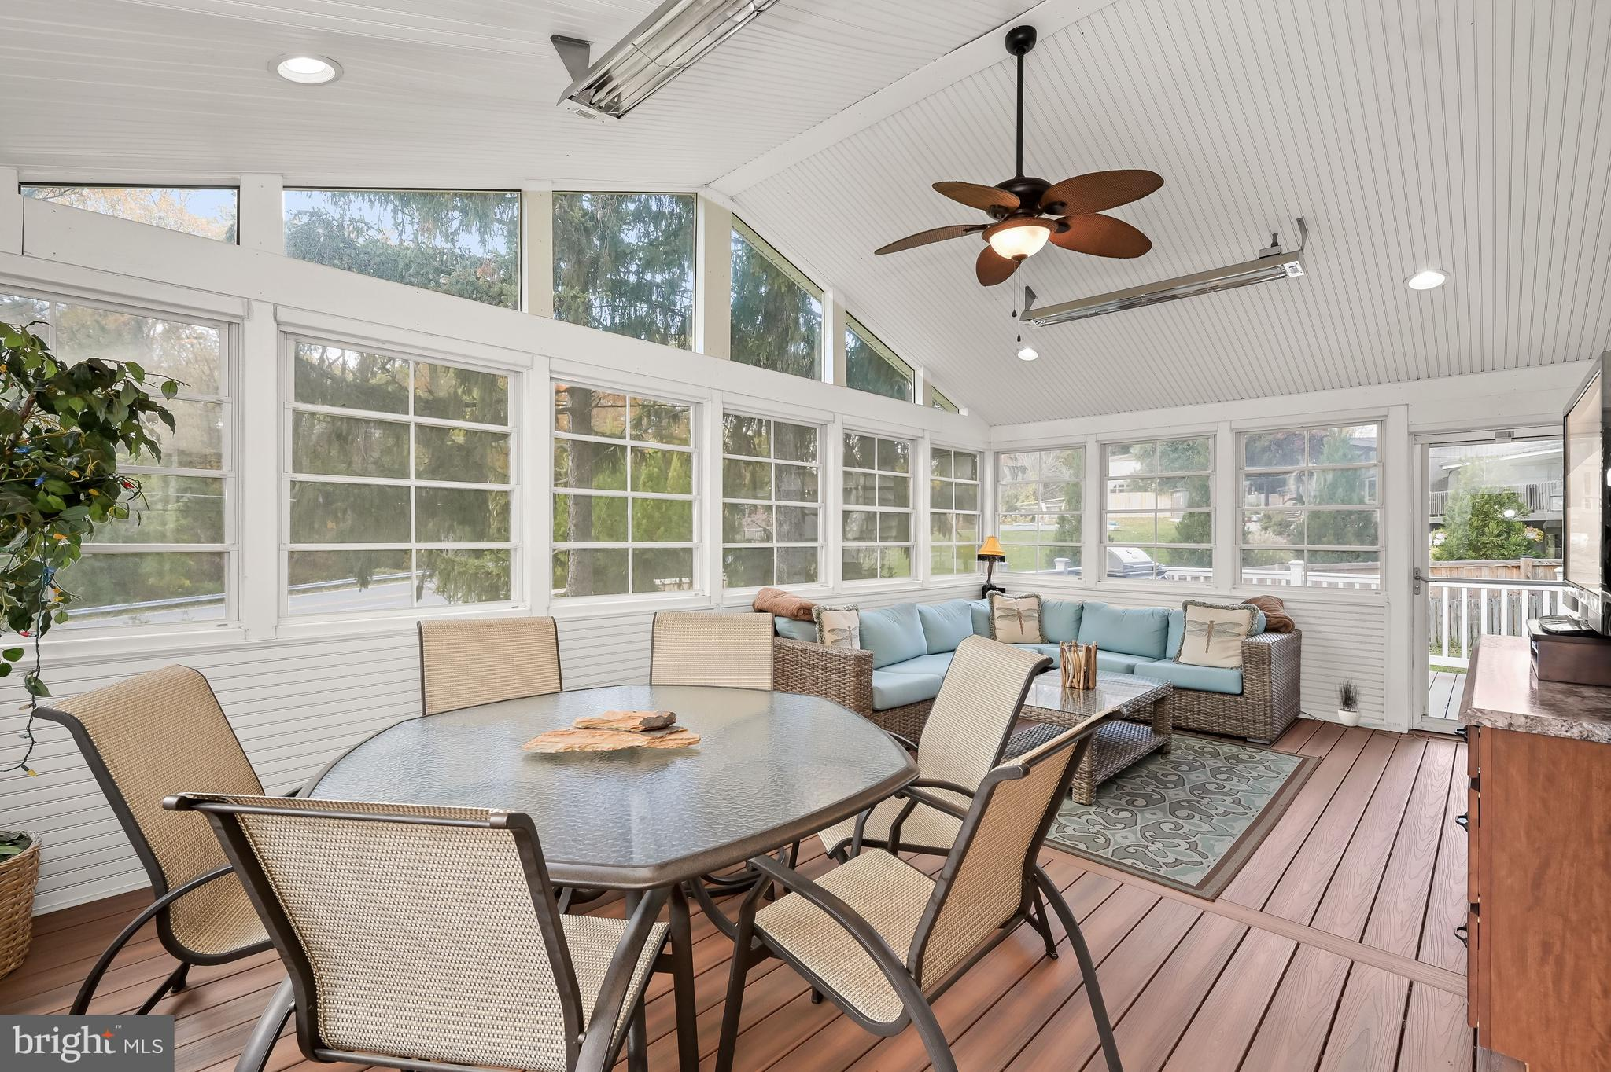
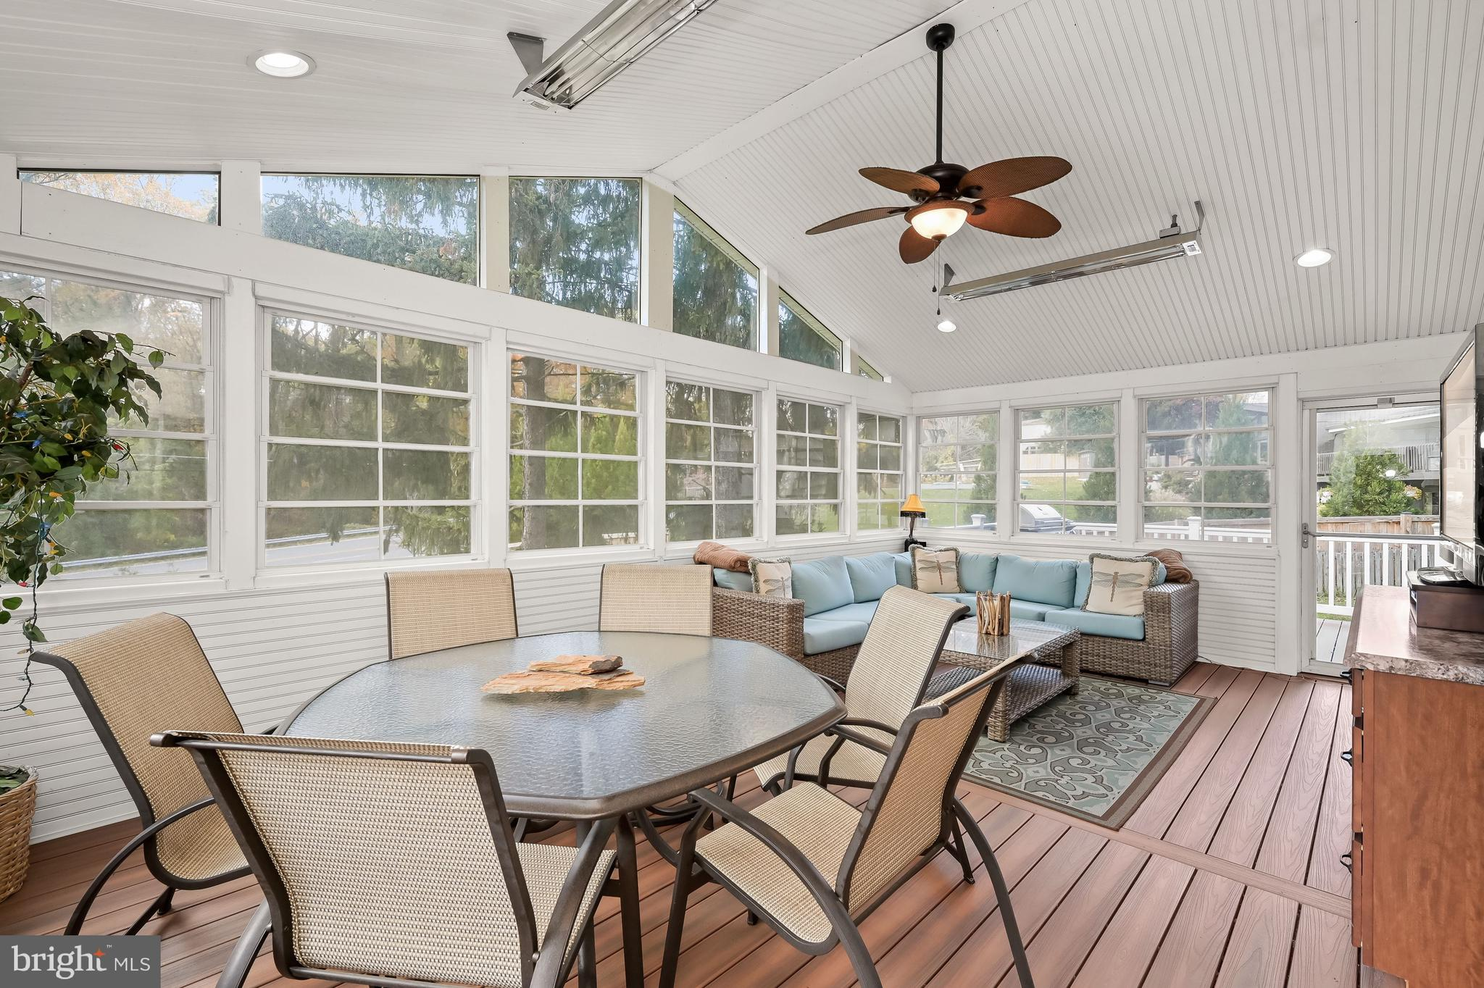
- potted plant [1335,675,1402,727]
